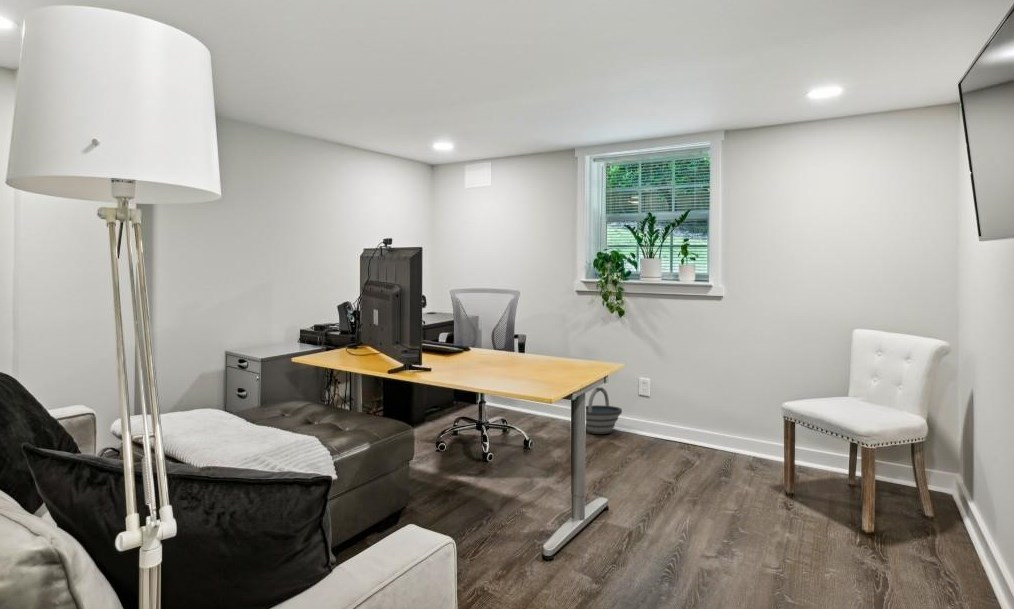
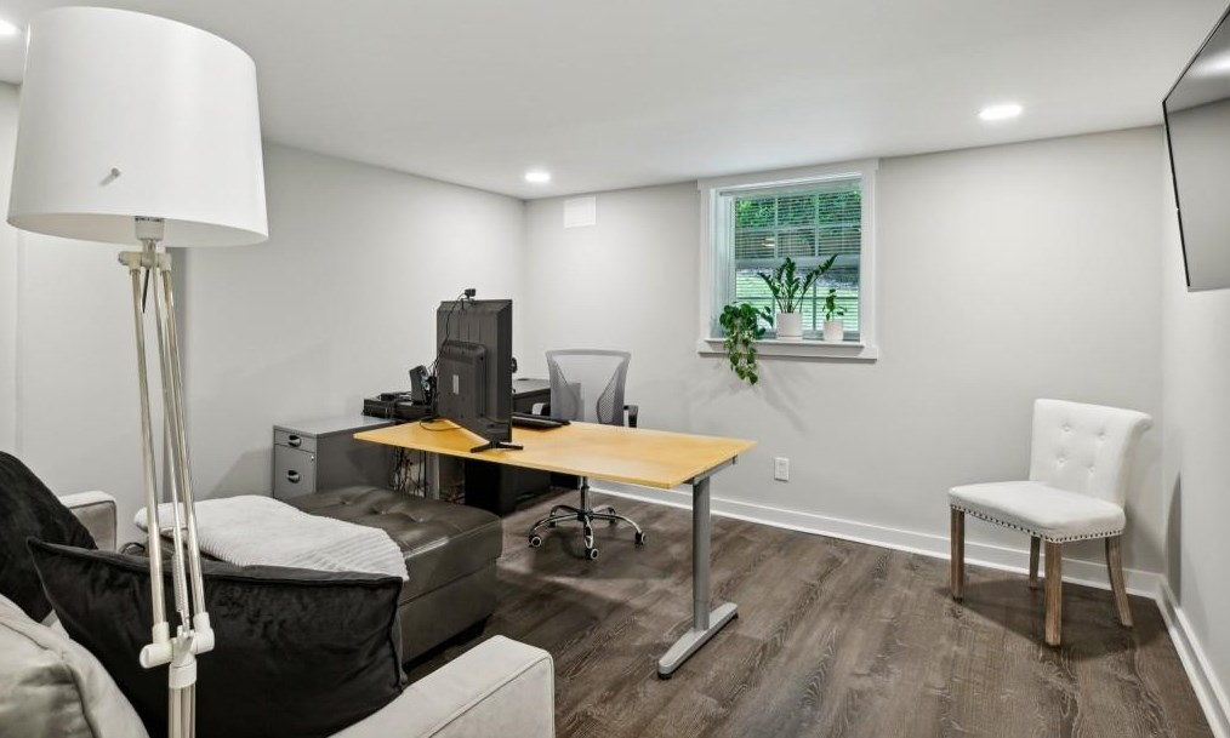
- bucket [585,386,623,435]
